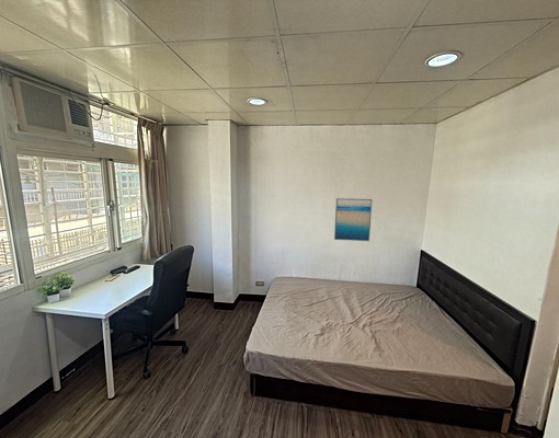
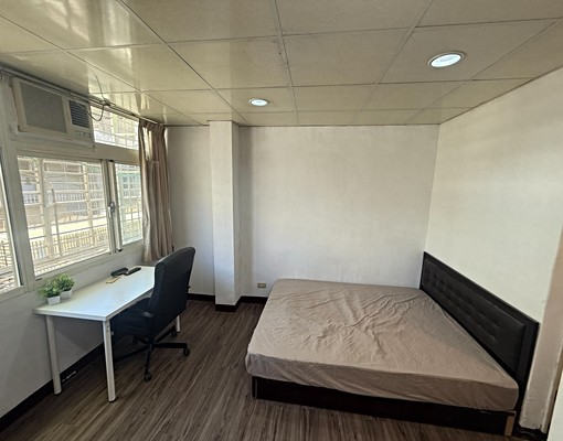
- wall art [333,197,373,242]
